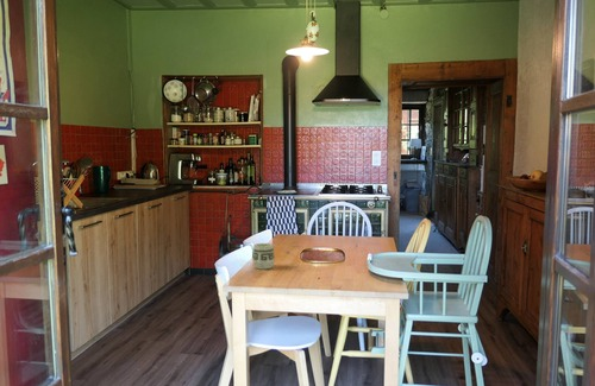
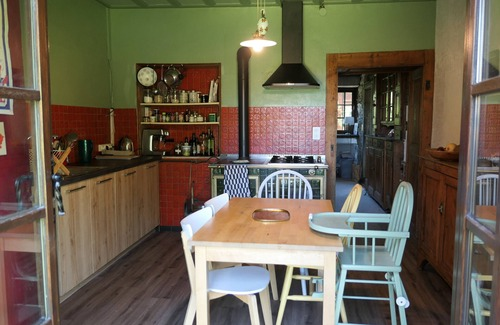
- cup [251,242,276,271]
